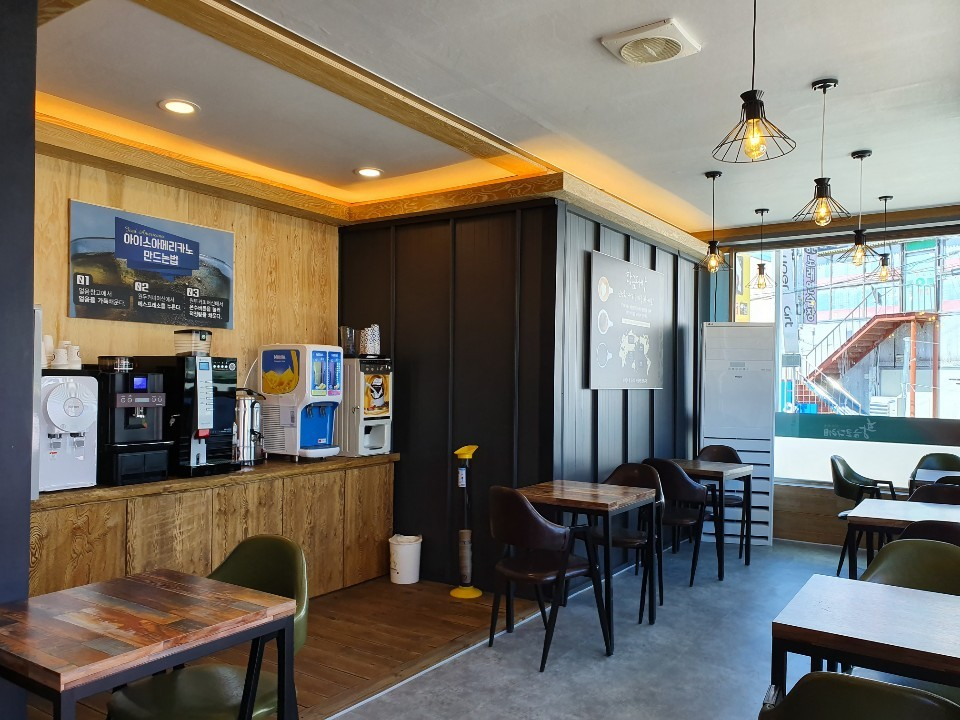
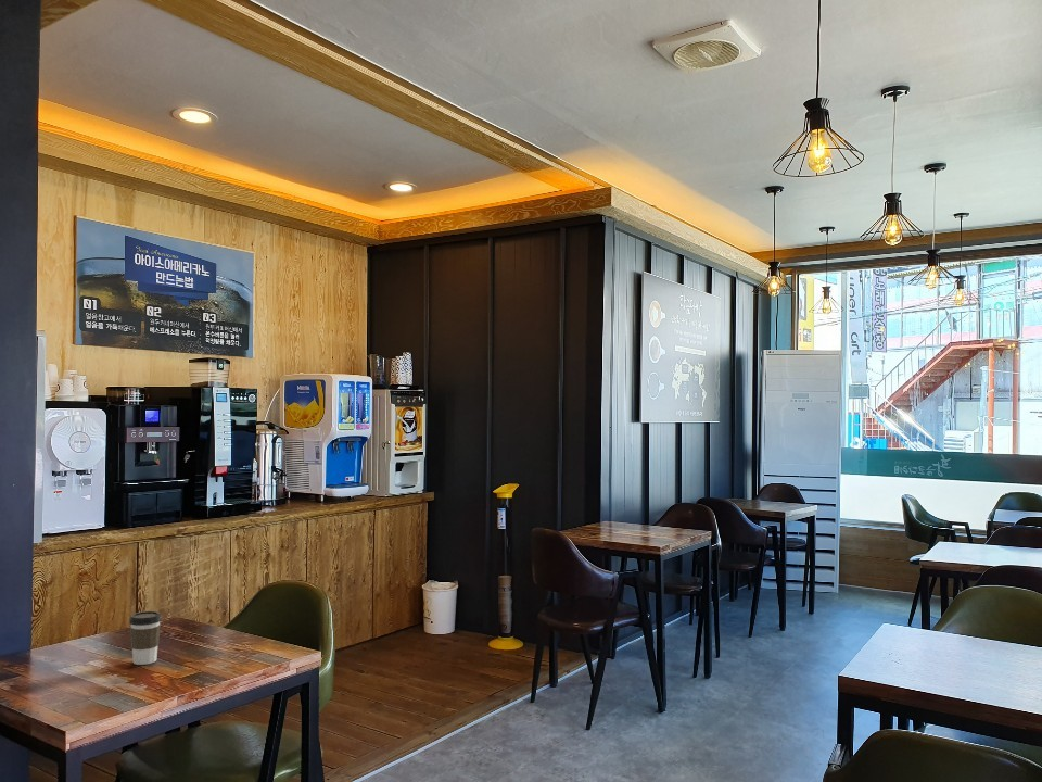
+ coffee cup [128,610,163,666]
